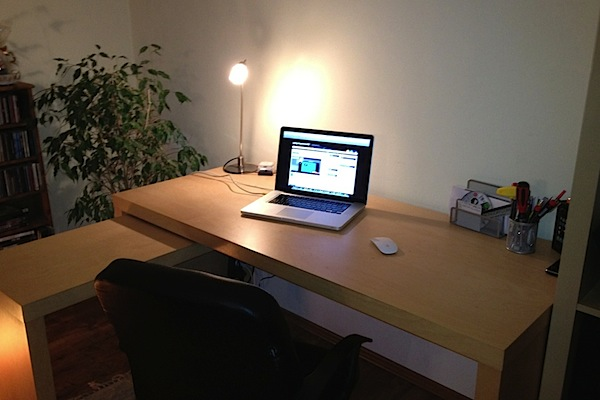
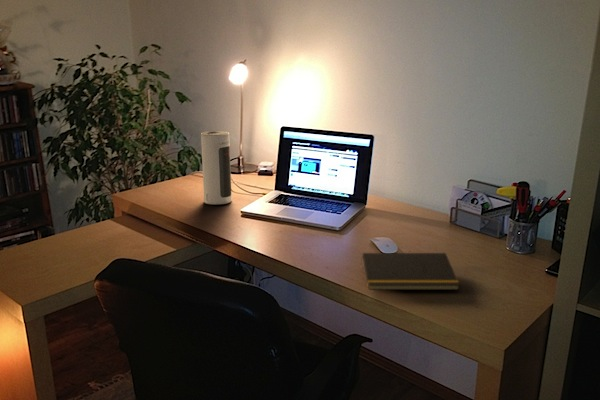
+ speaker [200,130,233,206]
+ notepad [360,252,461,291]
